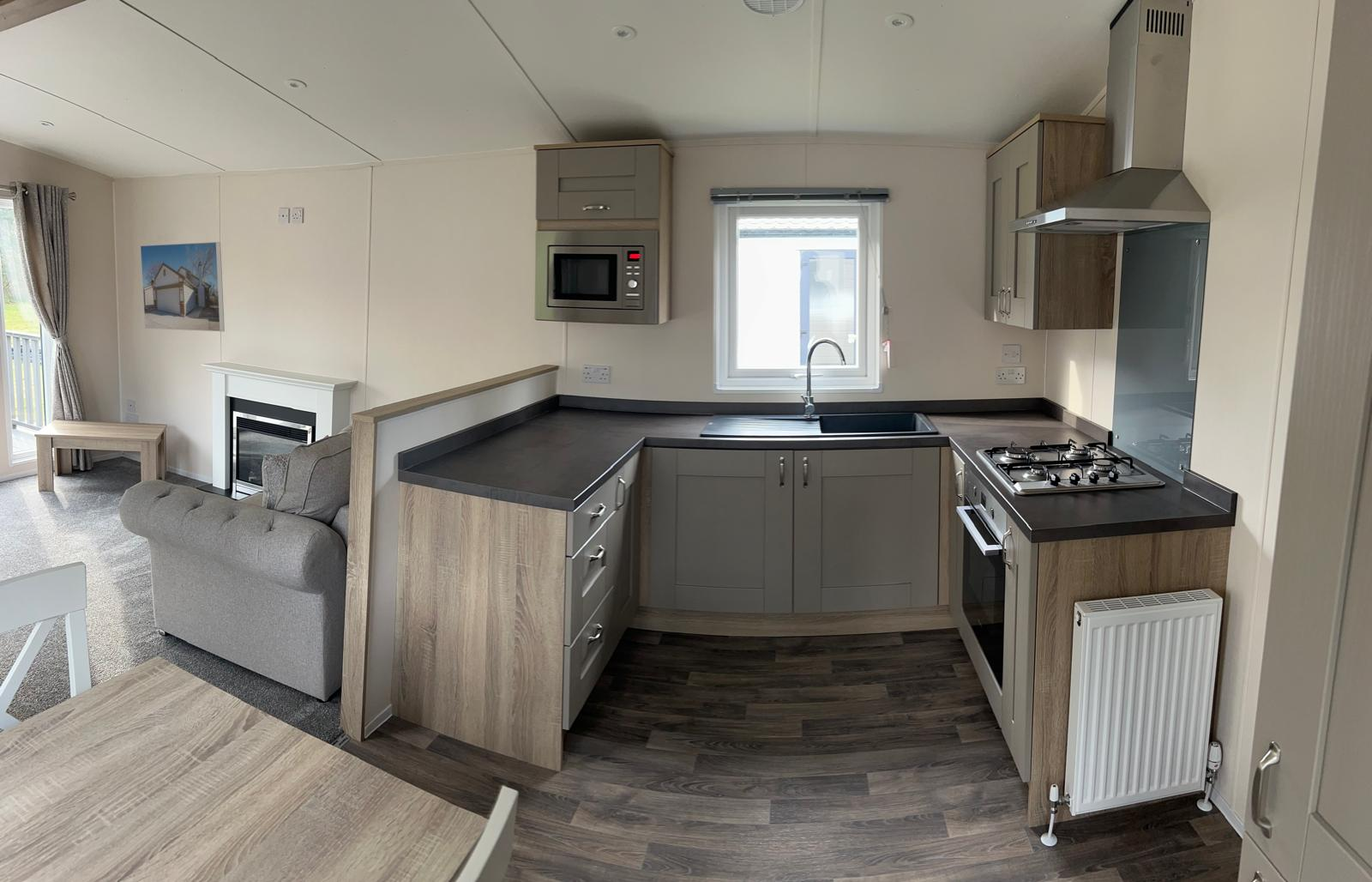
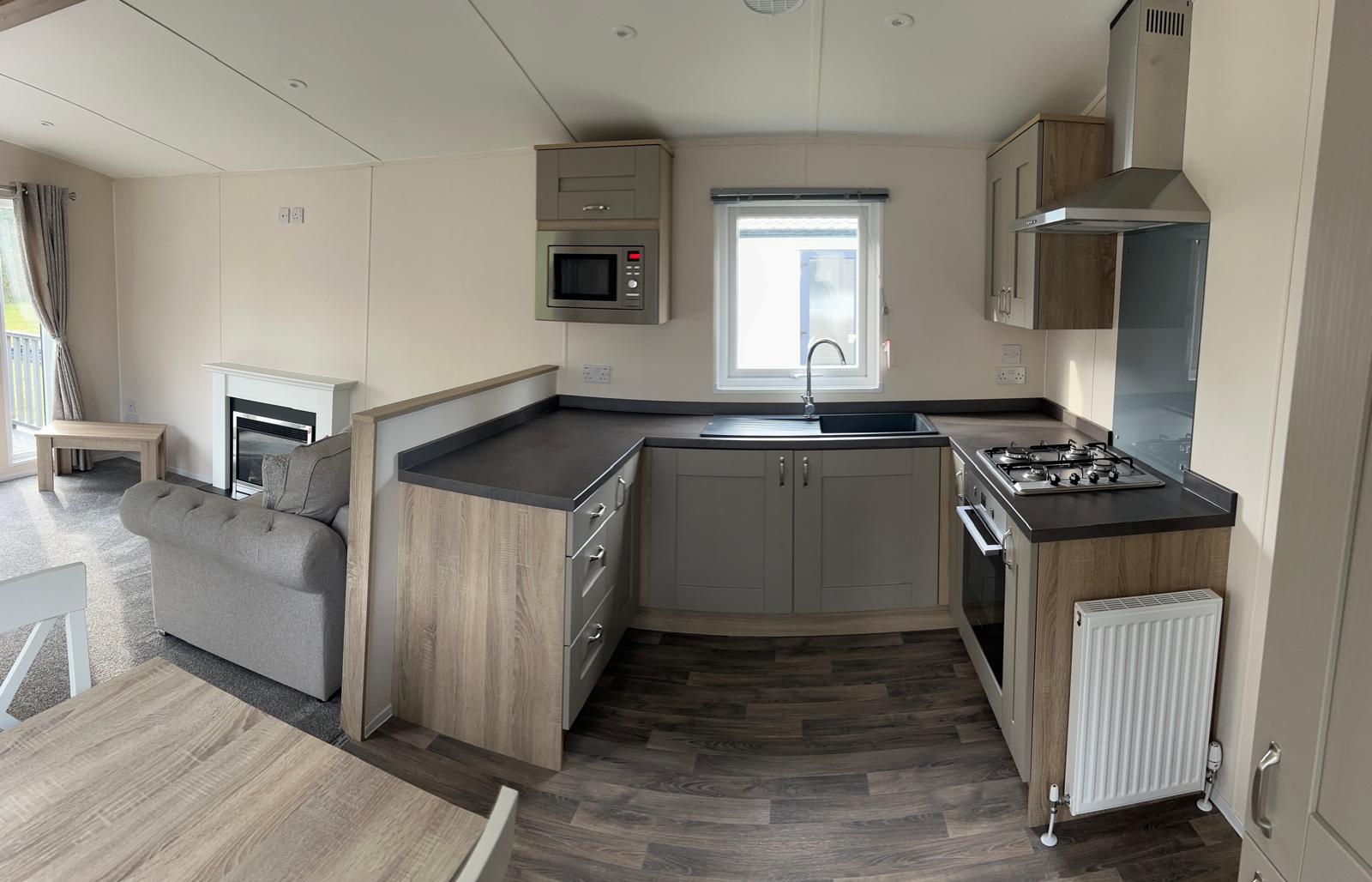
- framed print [140,241,226,332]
